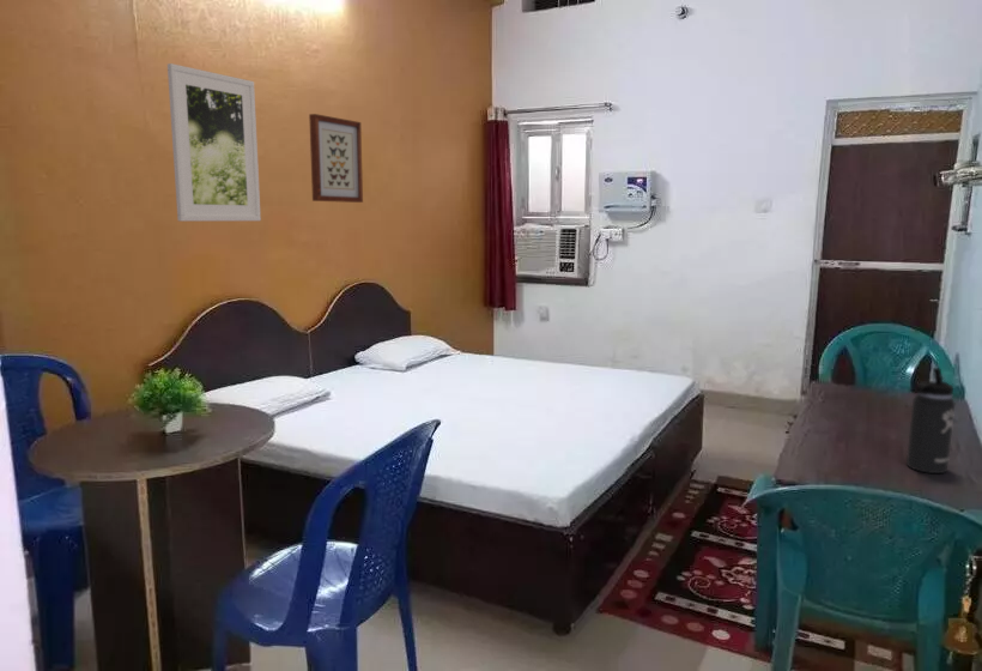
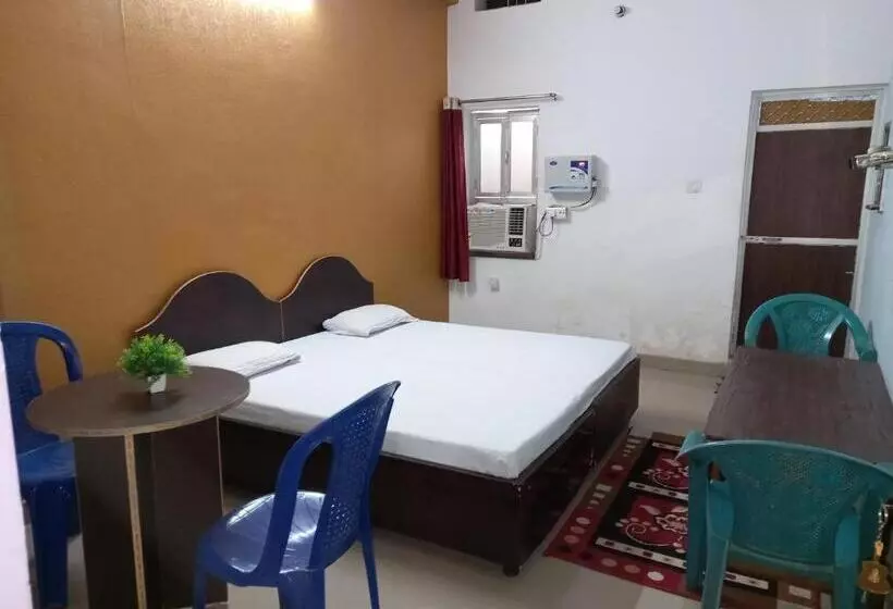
- thermos bottle [905,367,956,474]
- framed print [166,62,262,222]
- wall art [308,113,364,204]
